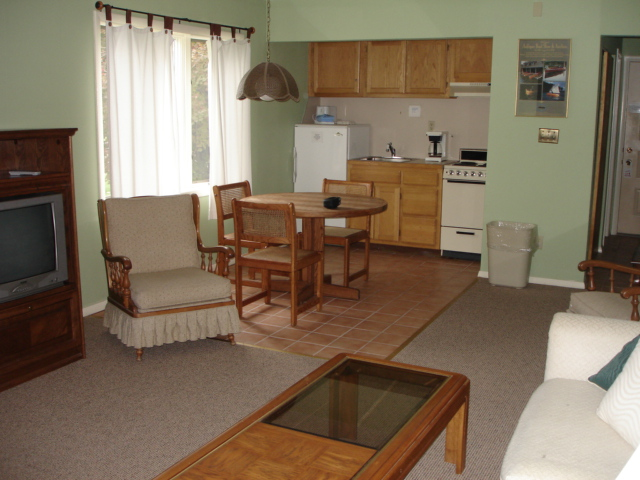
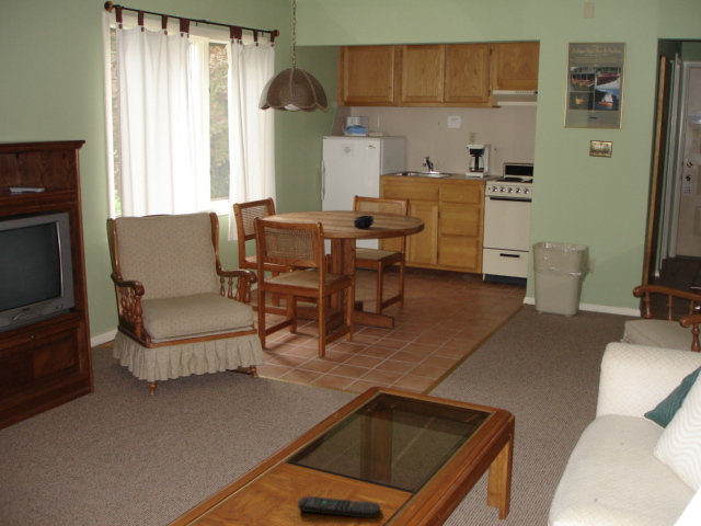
+ remote control [297,494,381,519]
